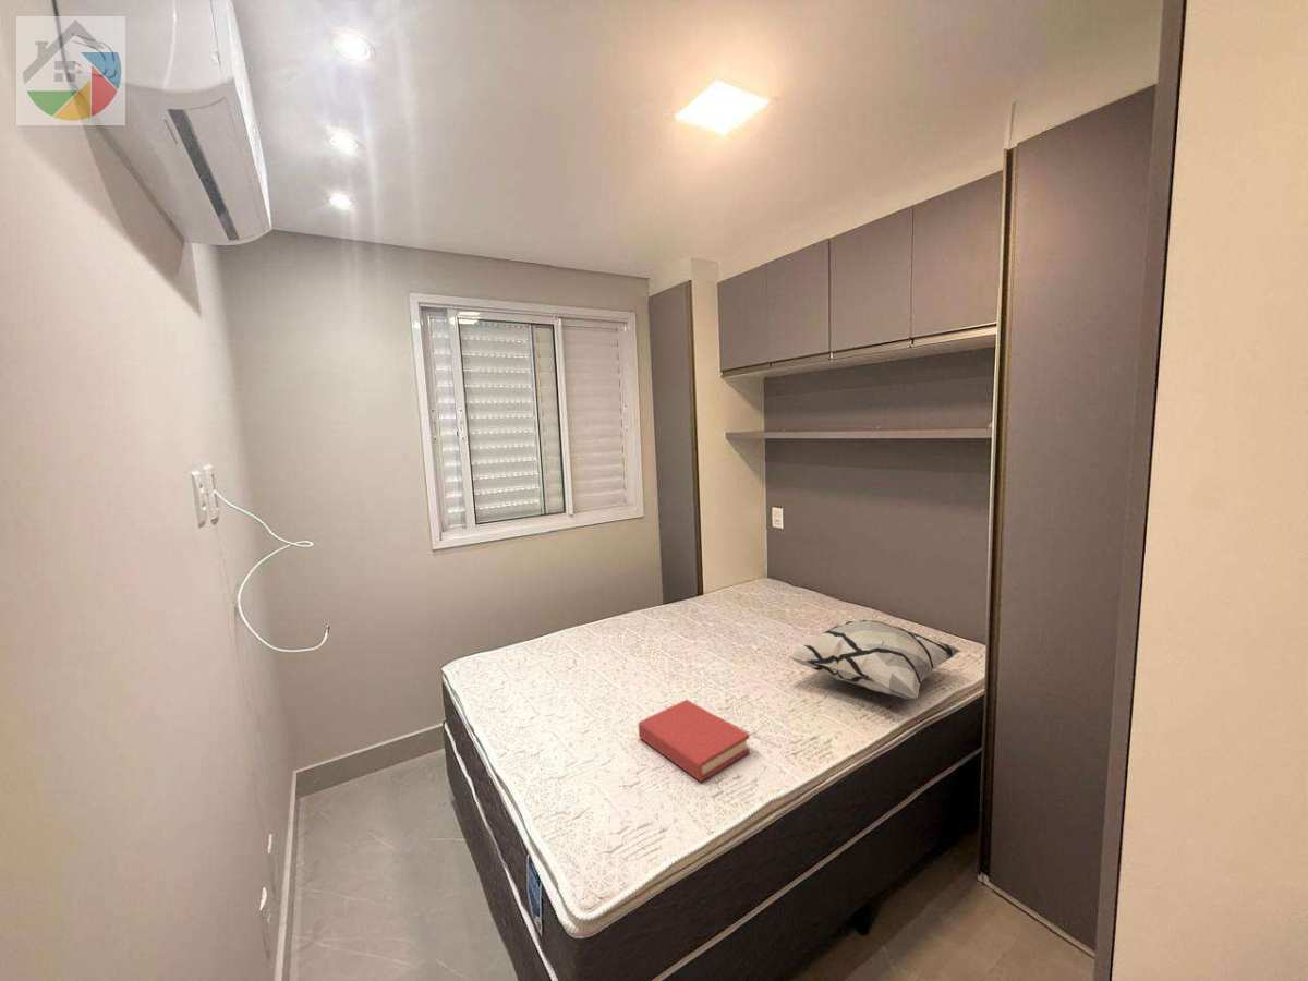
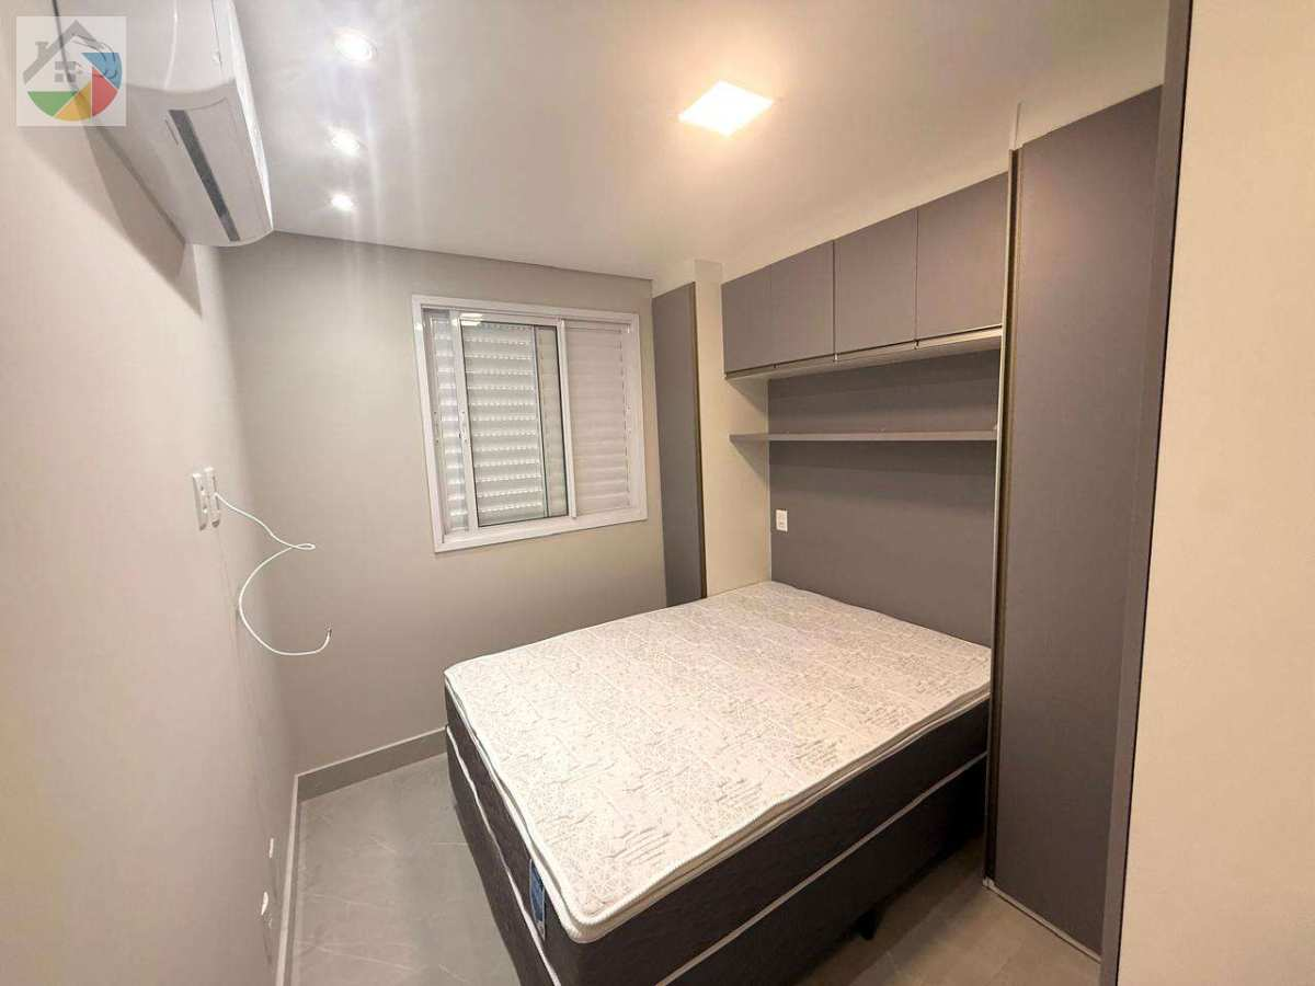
- hardback book [638,699,751,783]
- decorative pillow [788,619,962,700]
